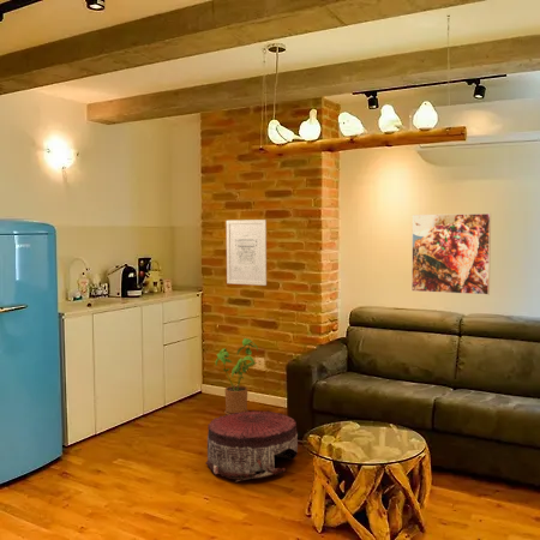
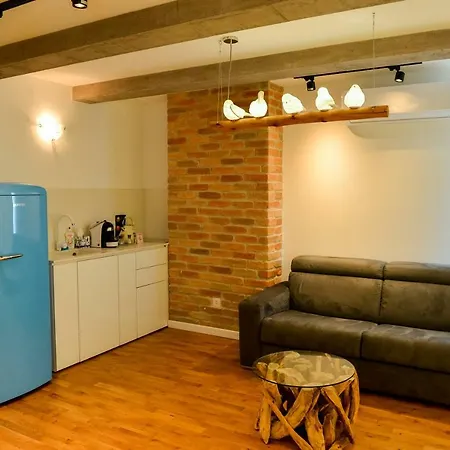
- pouf [205,409,299,482]
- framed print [410,212,492,296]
- house plant [215,337,259,415]
- wall art [226,218,268,287]
